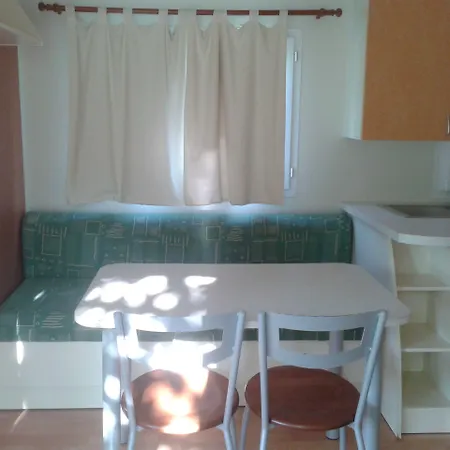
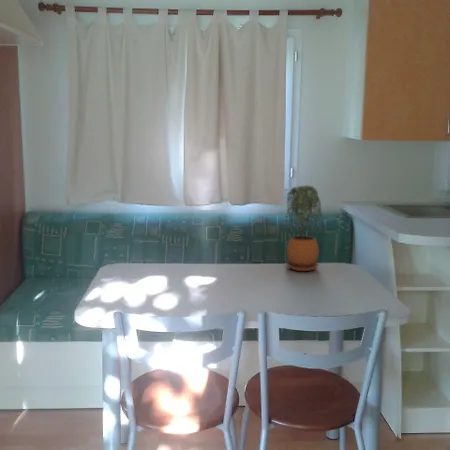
+ potted plant [284,185,325,272]
